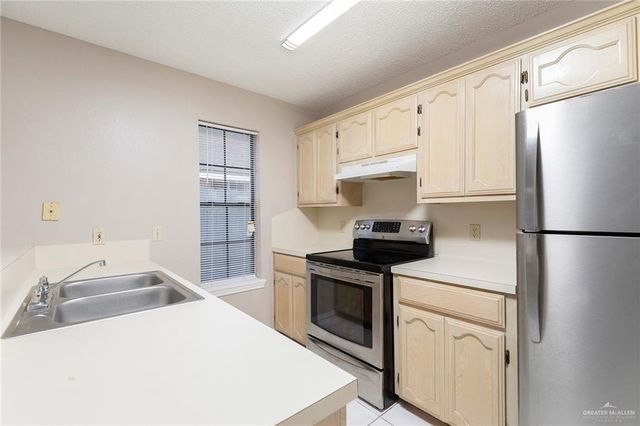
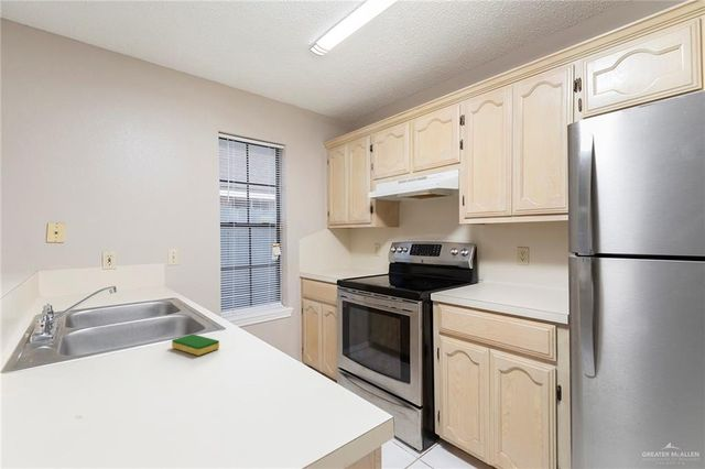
+ dish sponge [171,334,220,357]
